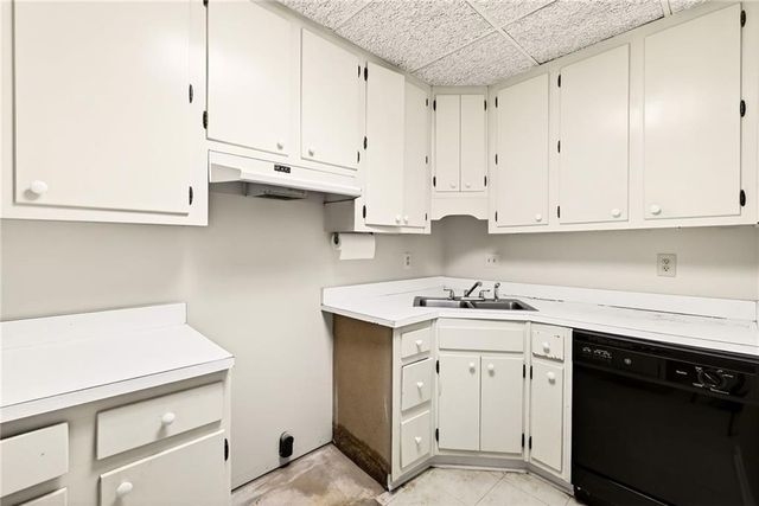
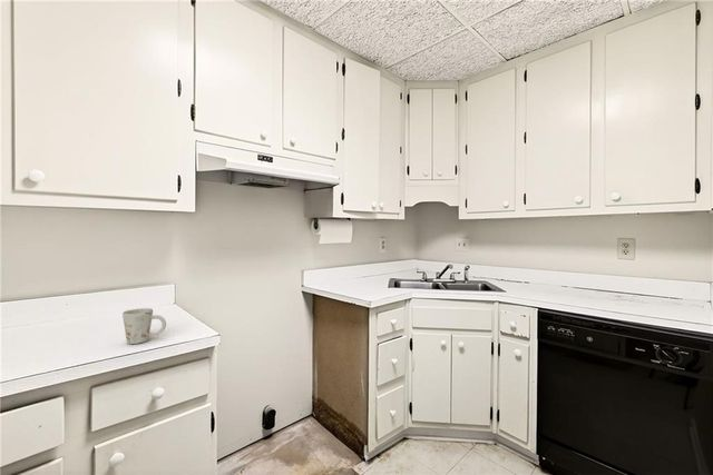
+ mug [121,307,167,345]
